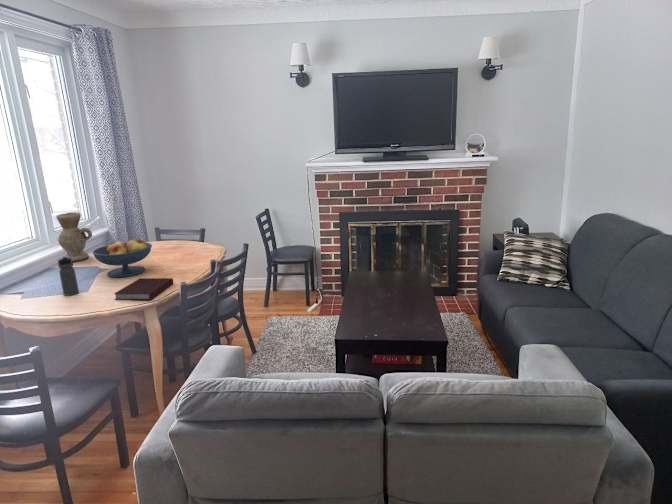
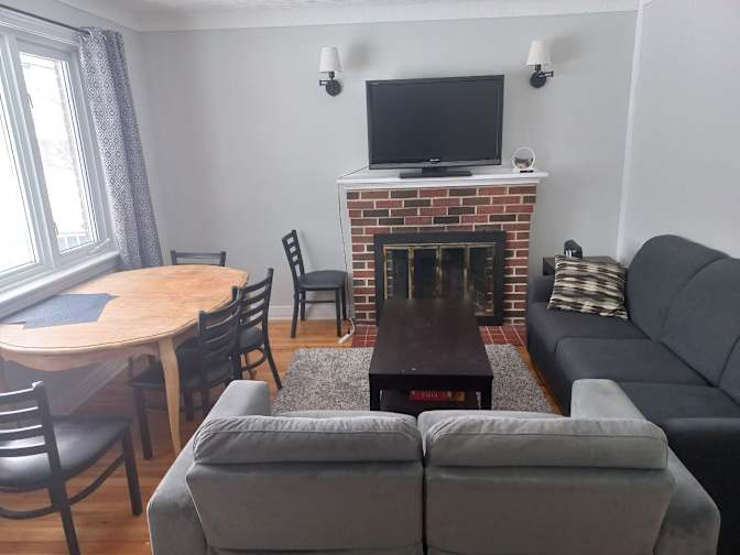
- fruit bowl [91,238,153,278]
- notebook [113,277,174,301]
- vase [55,211,93,262]
- water bottle [57,255,80,297]
